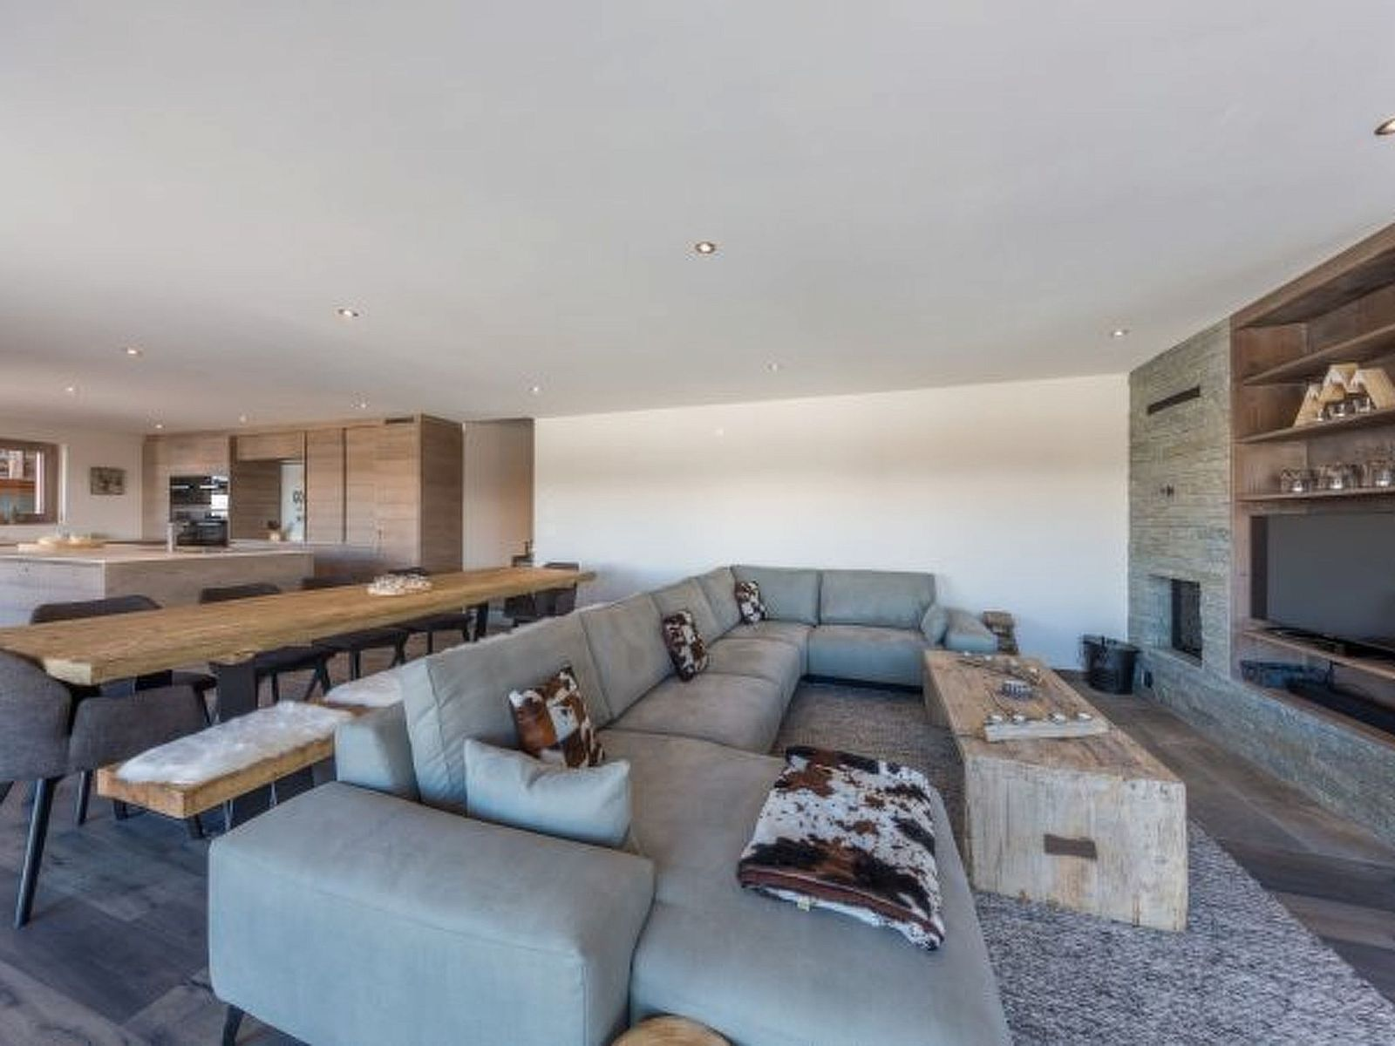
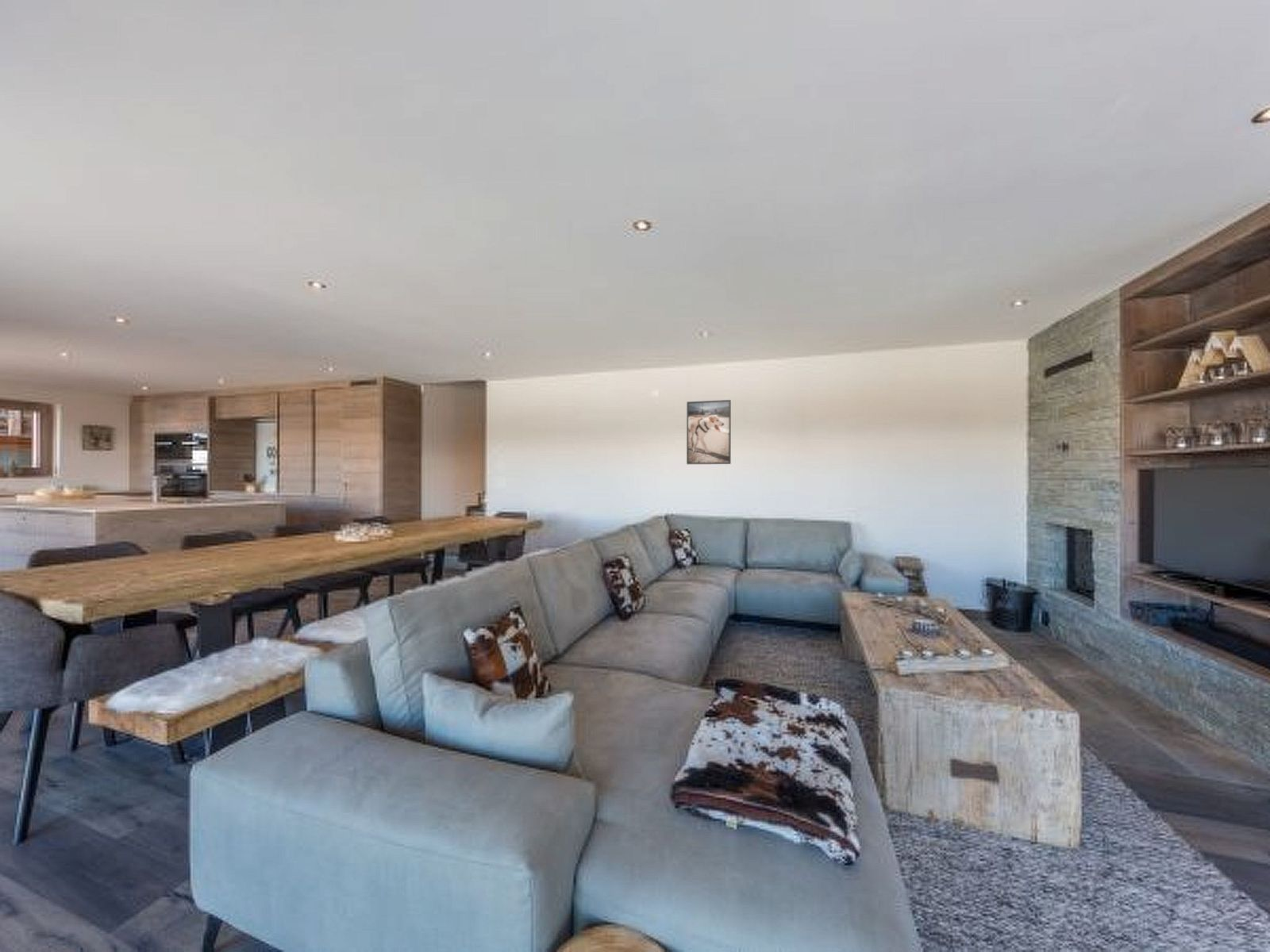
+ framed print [686,399,732,465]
